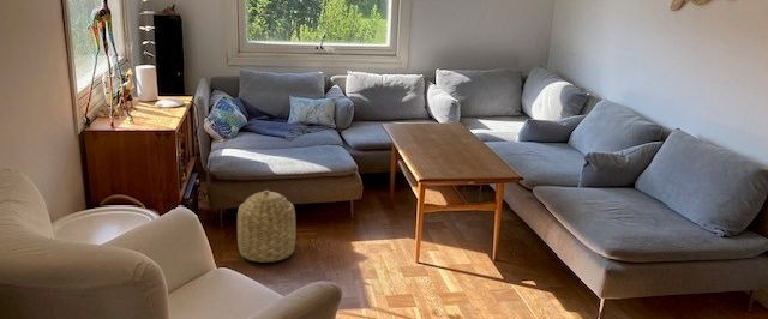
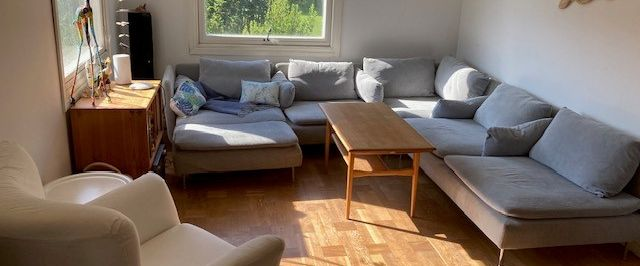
- basket [236,189,296,264]
